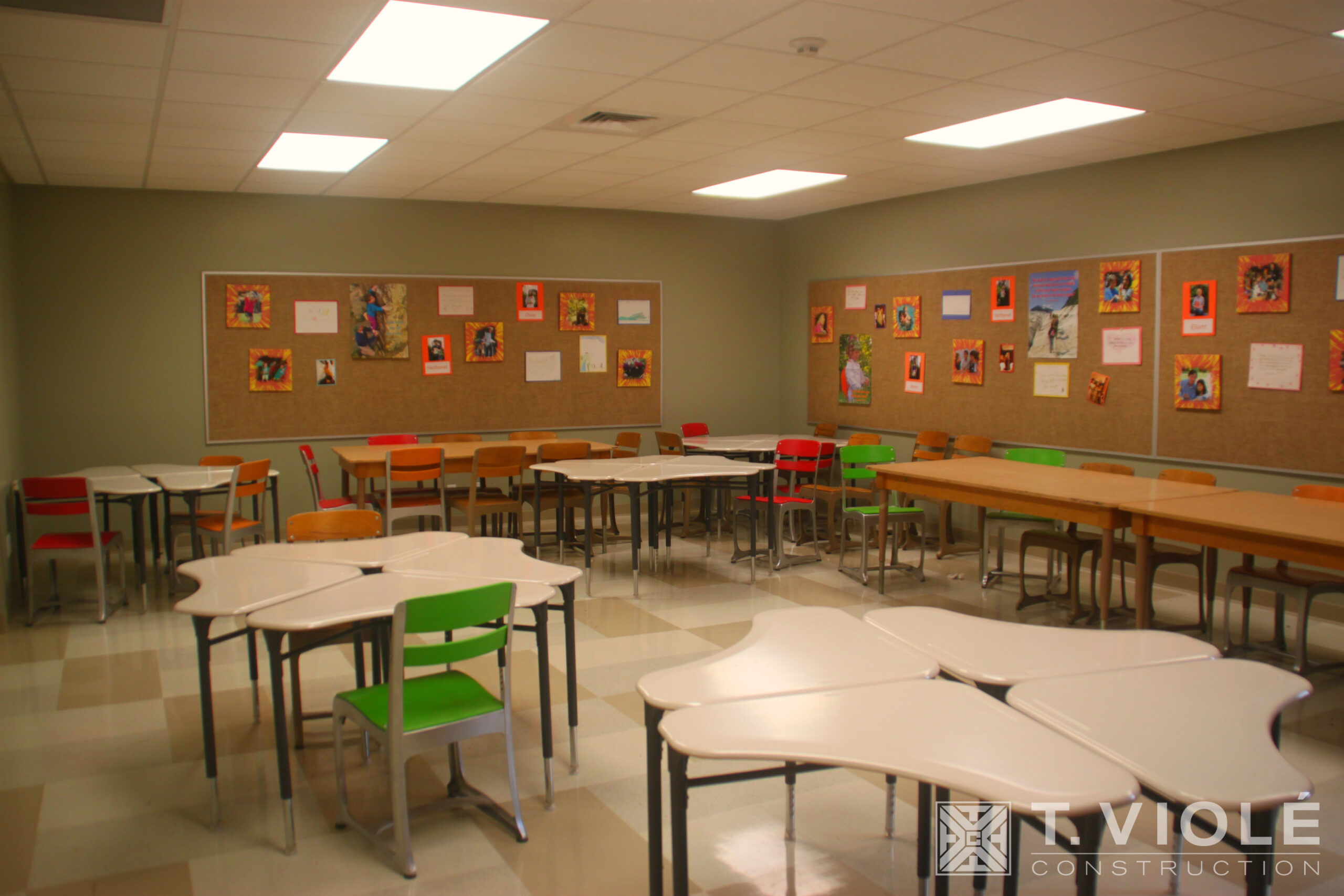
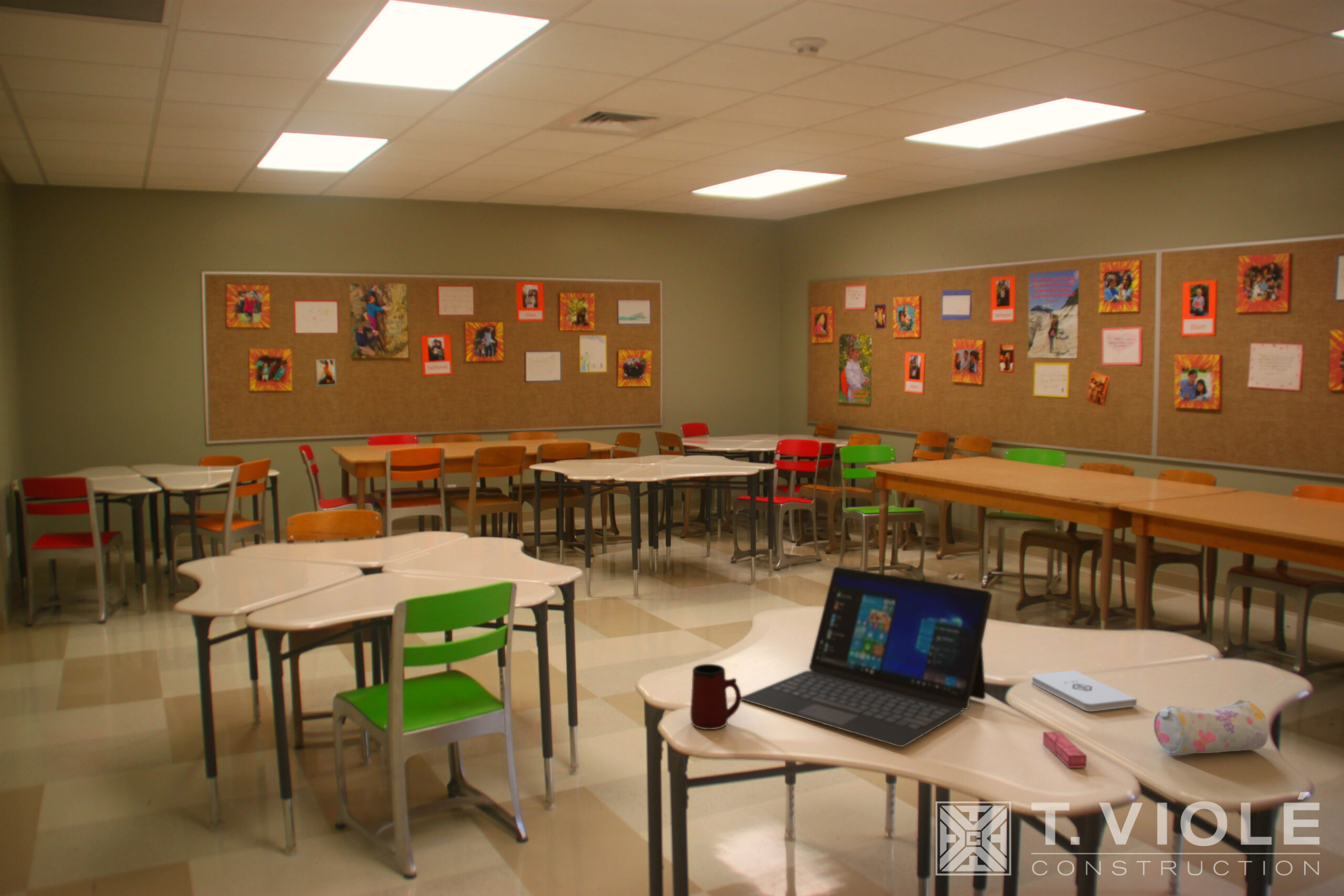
+ pencil case [1153,699,1269,756]
+ eraser [1043,731,1087,768]
+ laptop [741,566,993,747]
+ mug [690,663,742,730]
+ notepad [1031,670,1138,712]
